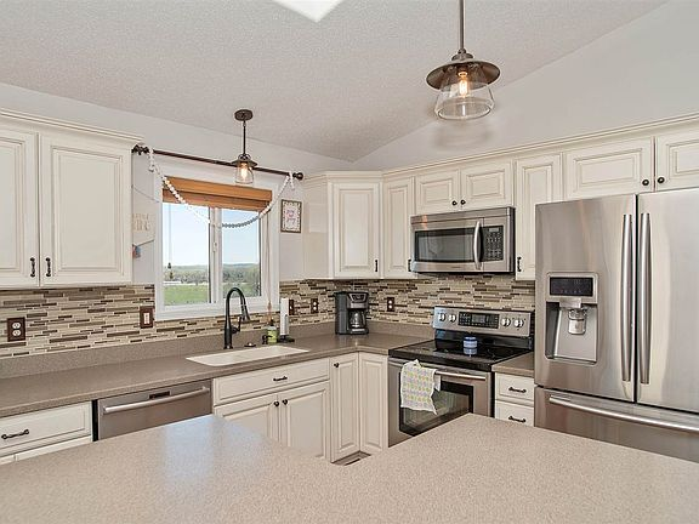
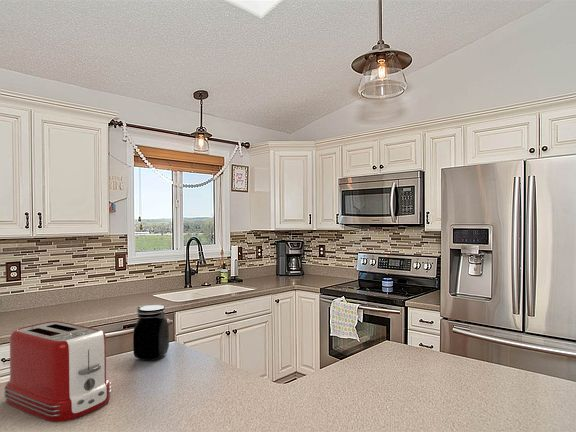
+ toaster [3,320,112,423]
+ jar [132,304,170,362]
